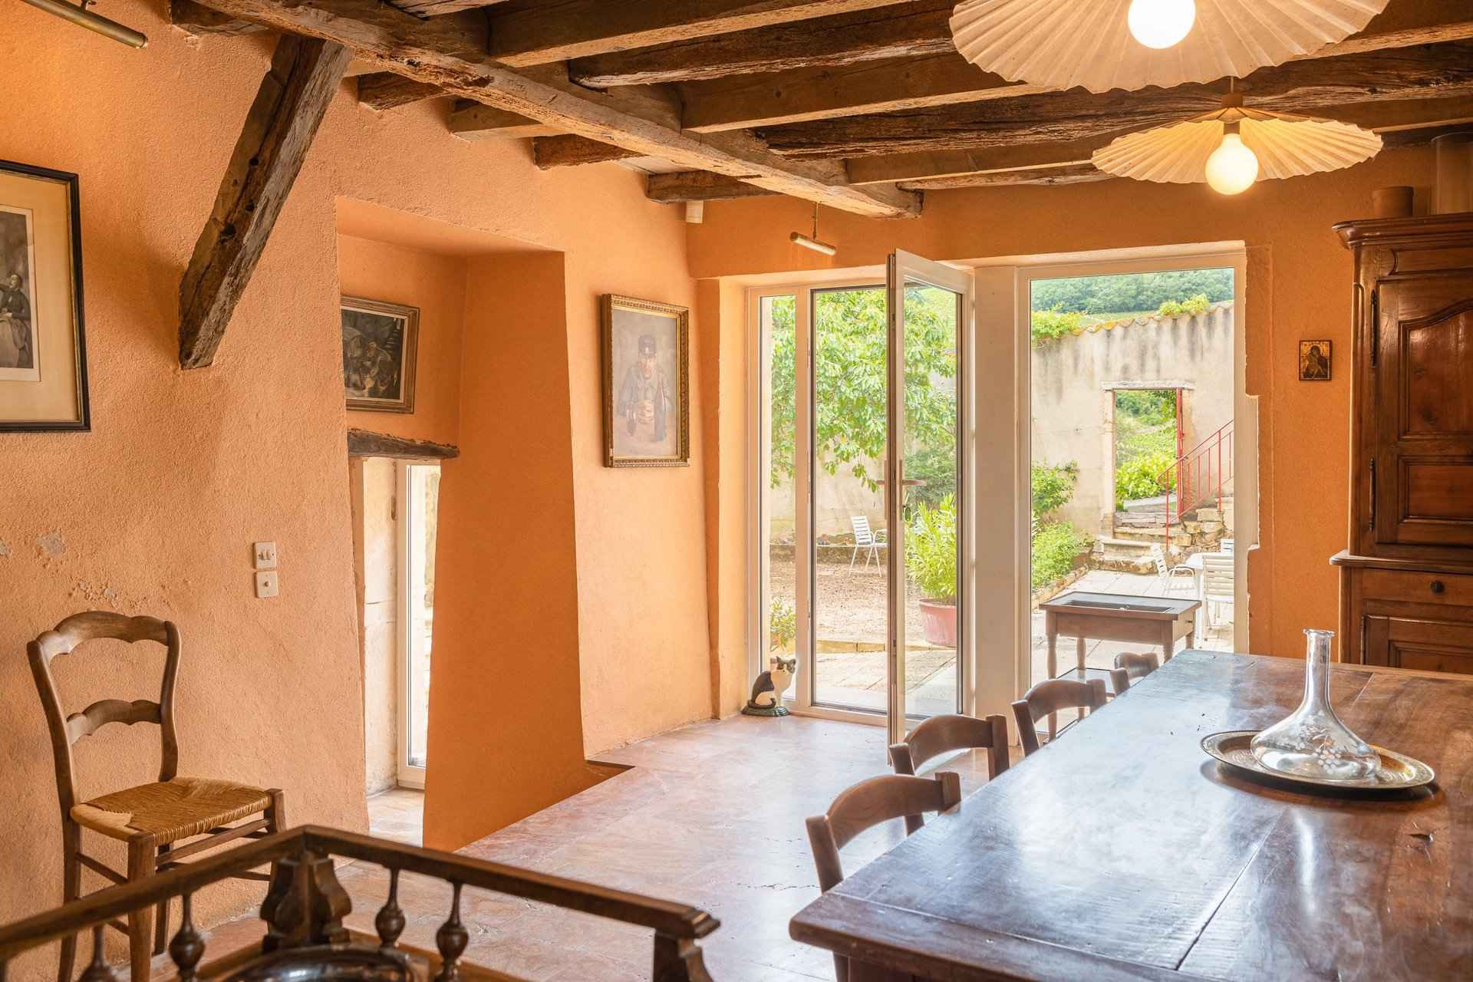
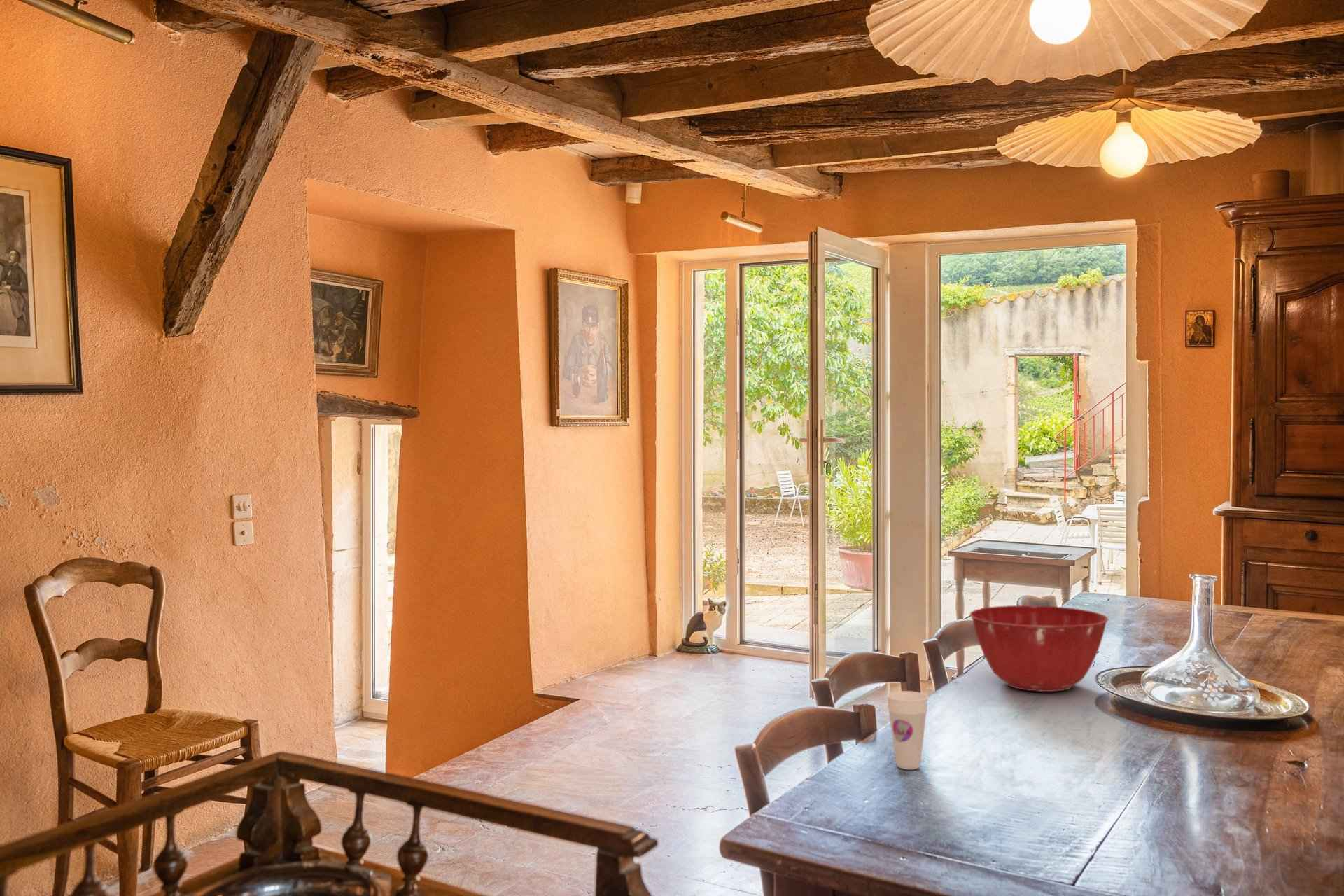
+ mixing bowl [969,605,1110,692]
+ cup [886,690,929,770]
